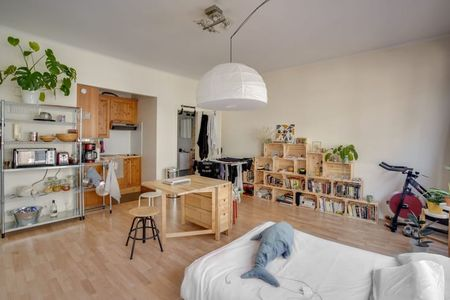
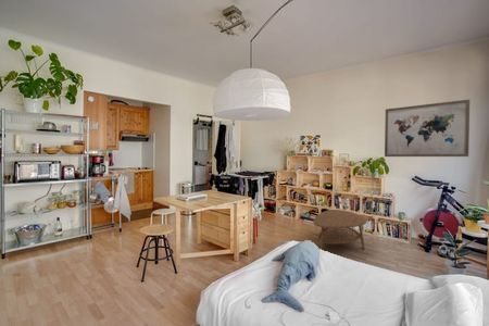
+ wall art [384,99,471,158]
+ coffee table [312,209,367,250]
